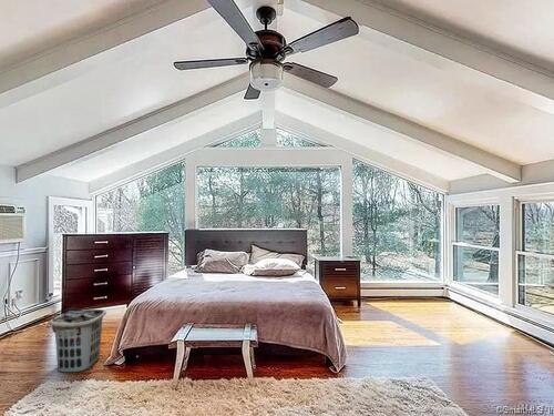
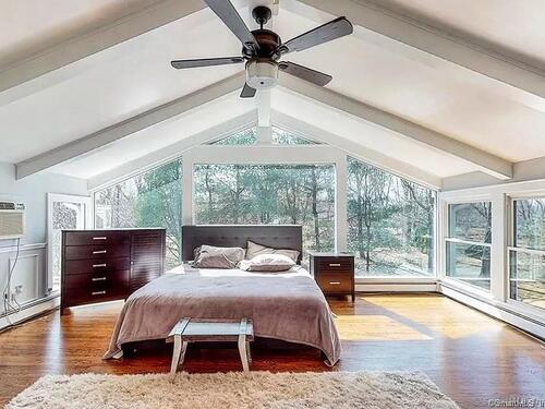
- clothes hamper [49,307,107,373]
